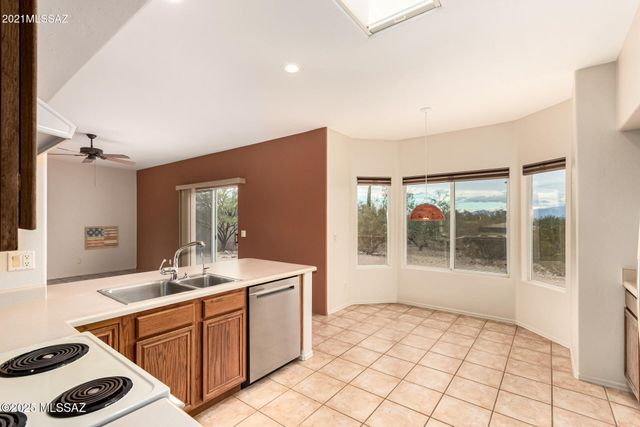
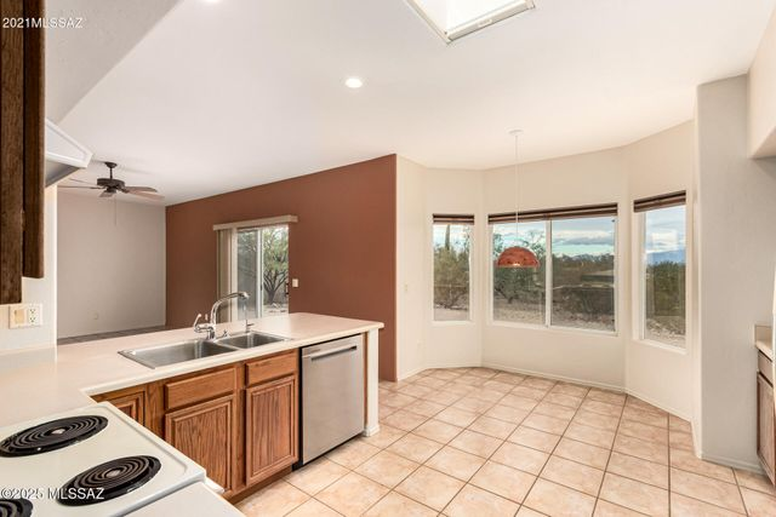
- wall art [83,225,120,251]
